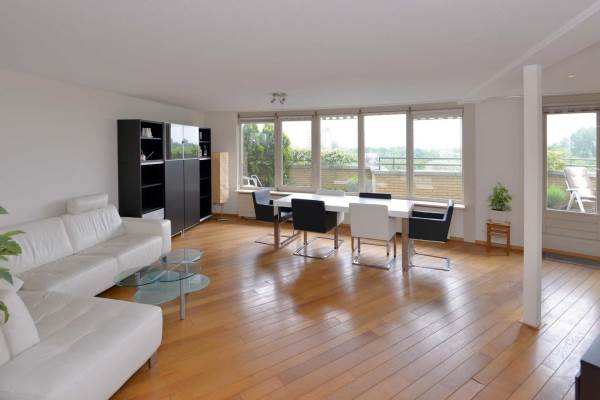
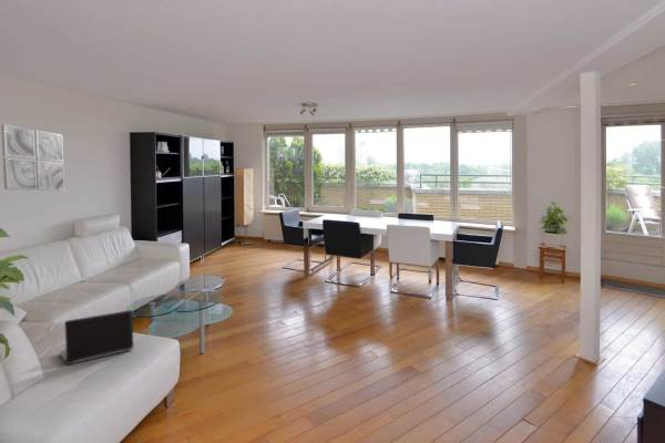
+ laptop computer [59,309,134,365]
+ wall art [1,123,65,192]
